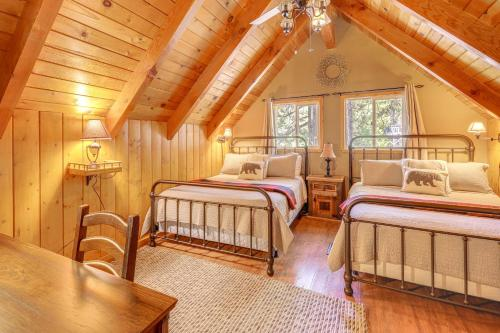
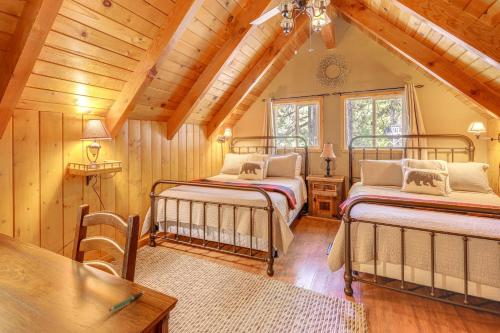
+ pen [108,290,146,312]
